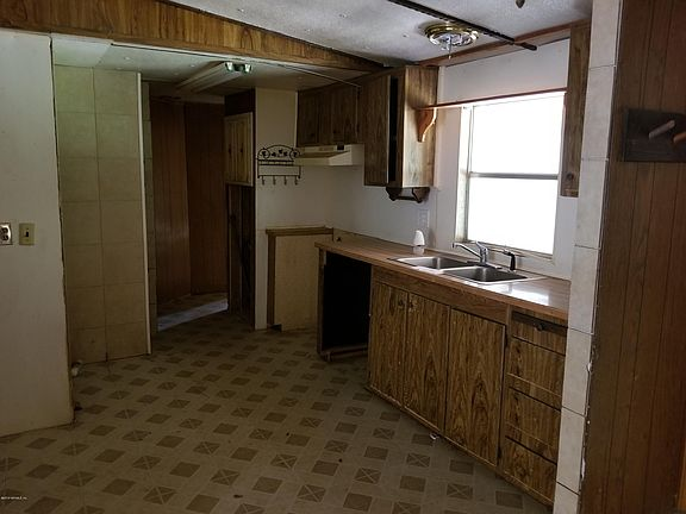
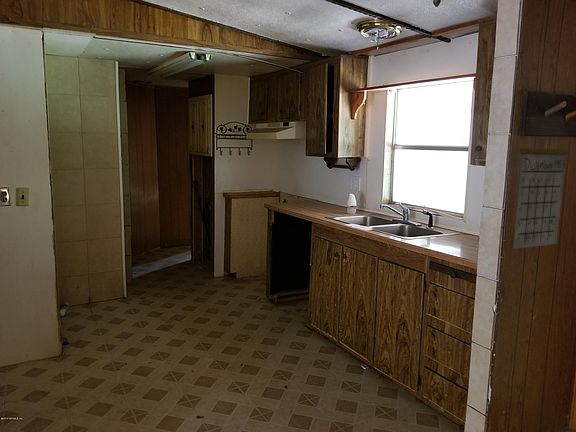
+ calendar [512,124,570,250]
